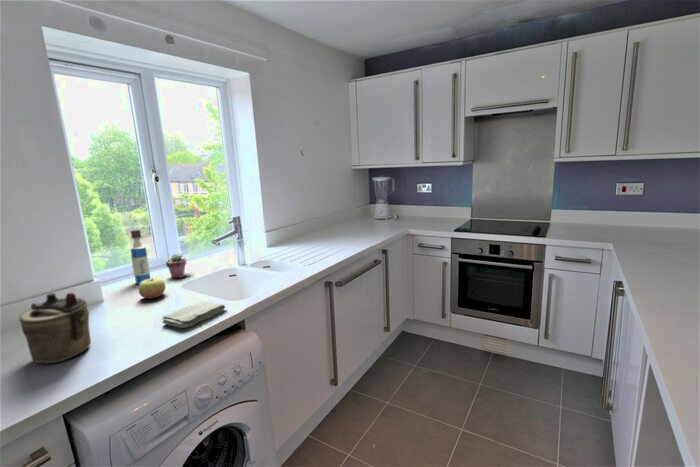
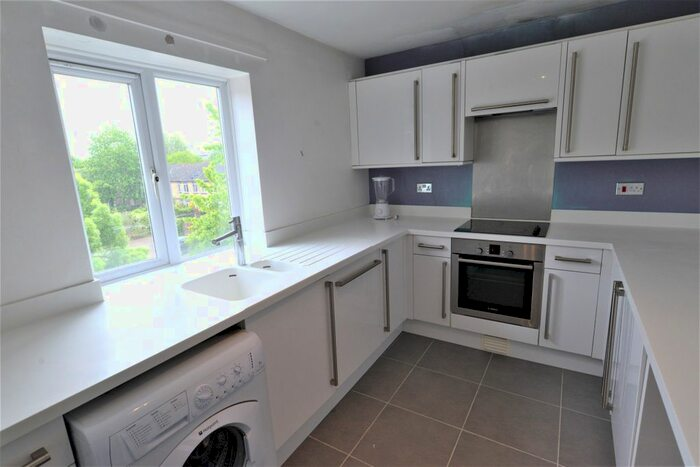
- tequila bottle [129,228,151,285]
- teapot [18,292,92,364]
- washcloth [161,300,226,329]
- potted succulent [165,252,187,279]
- apple [137,277,166,300]
